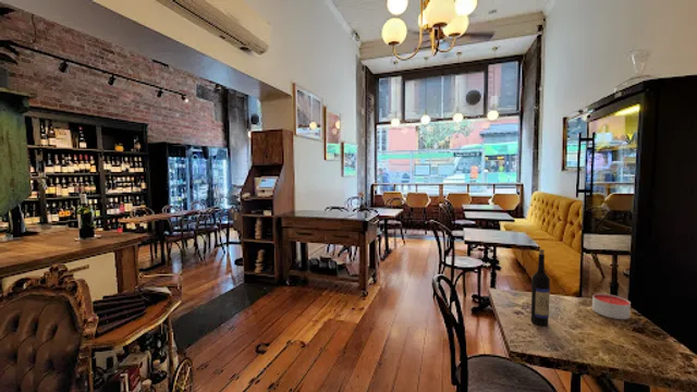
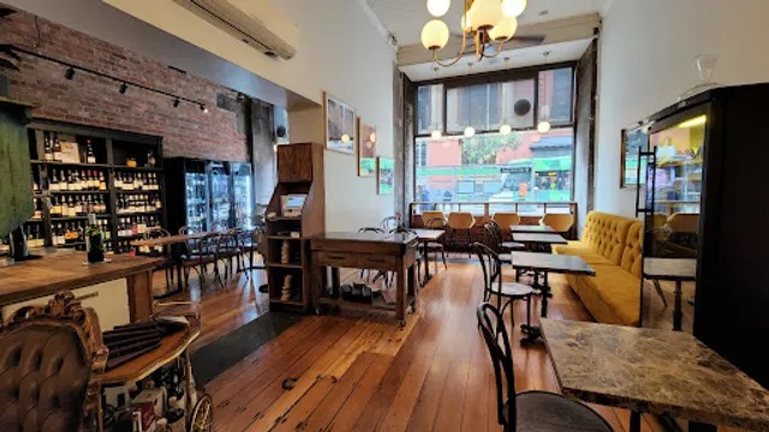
- candle [591,293,632,320]
- wine bottle [530,248,551,327]
